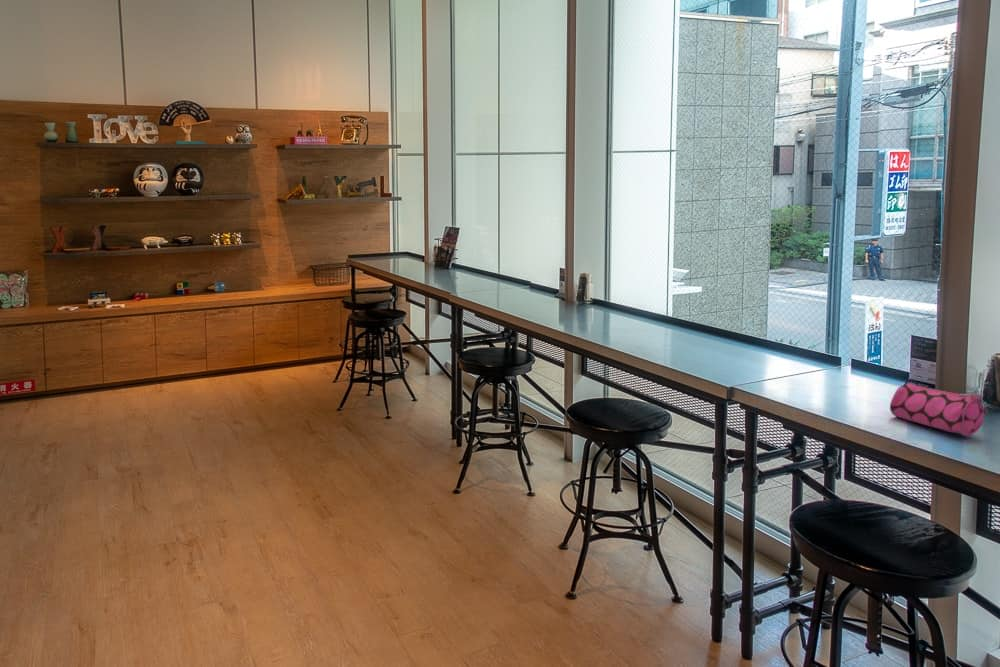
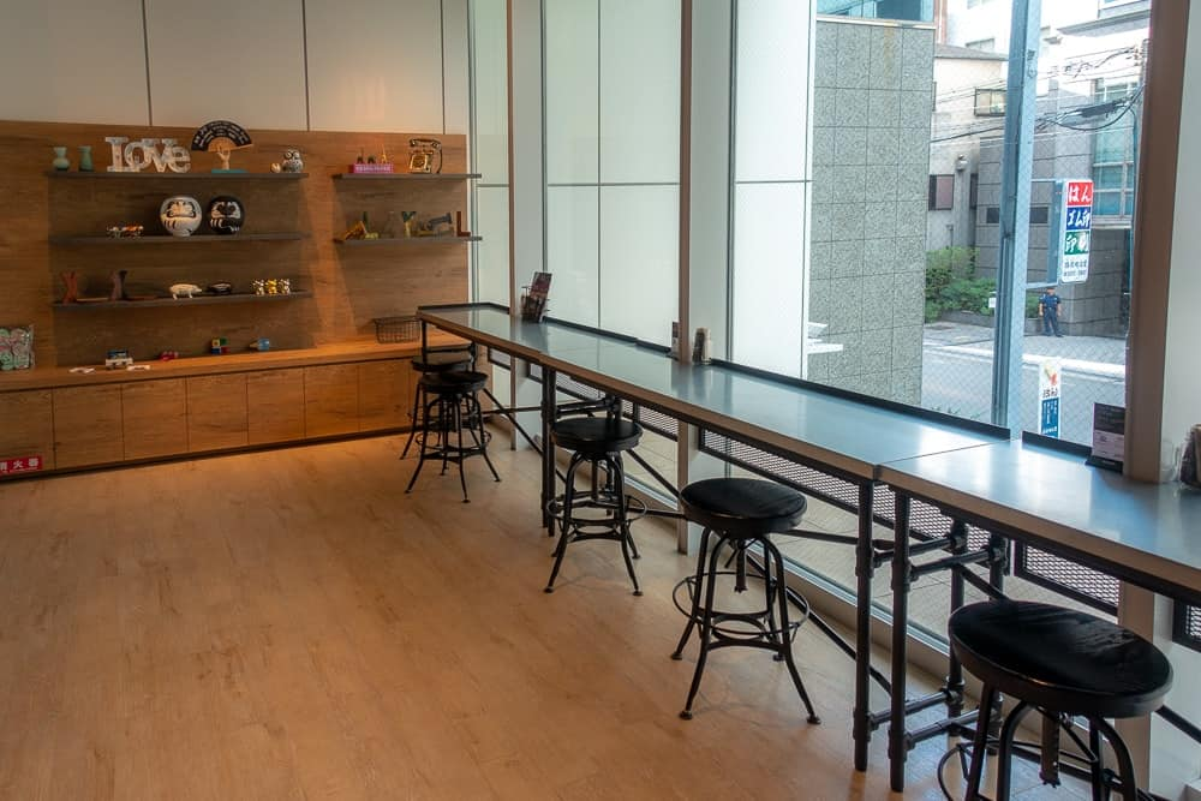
- pencil case [889,382,991,437]
